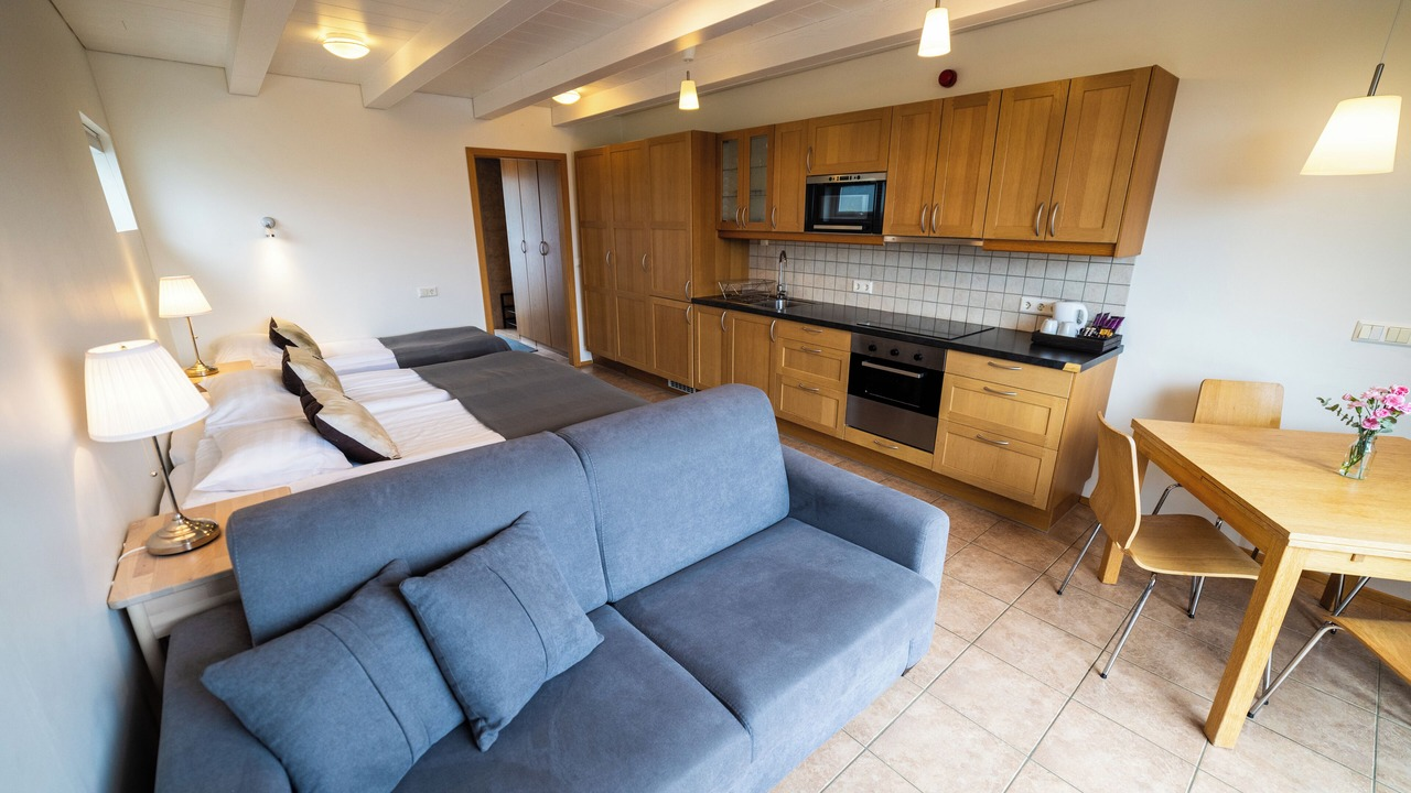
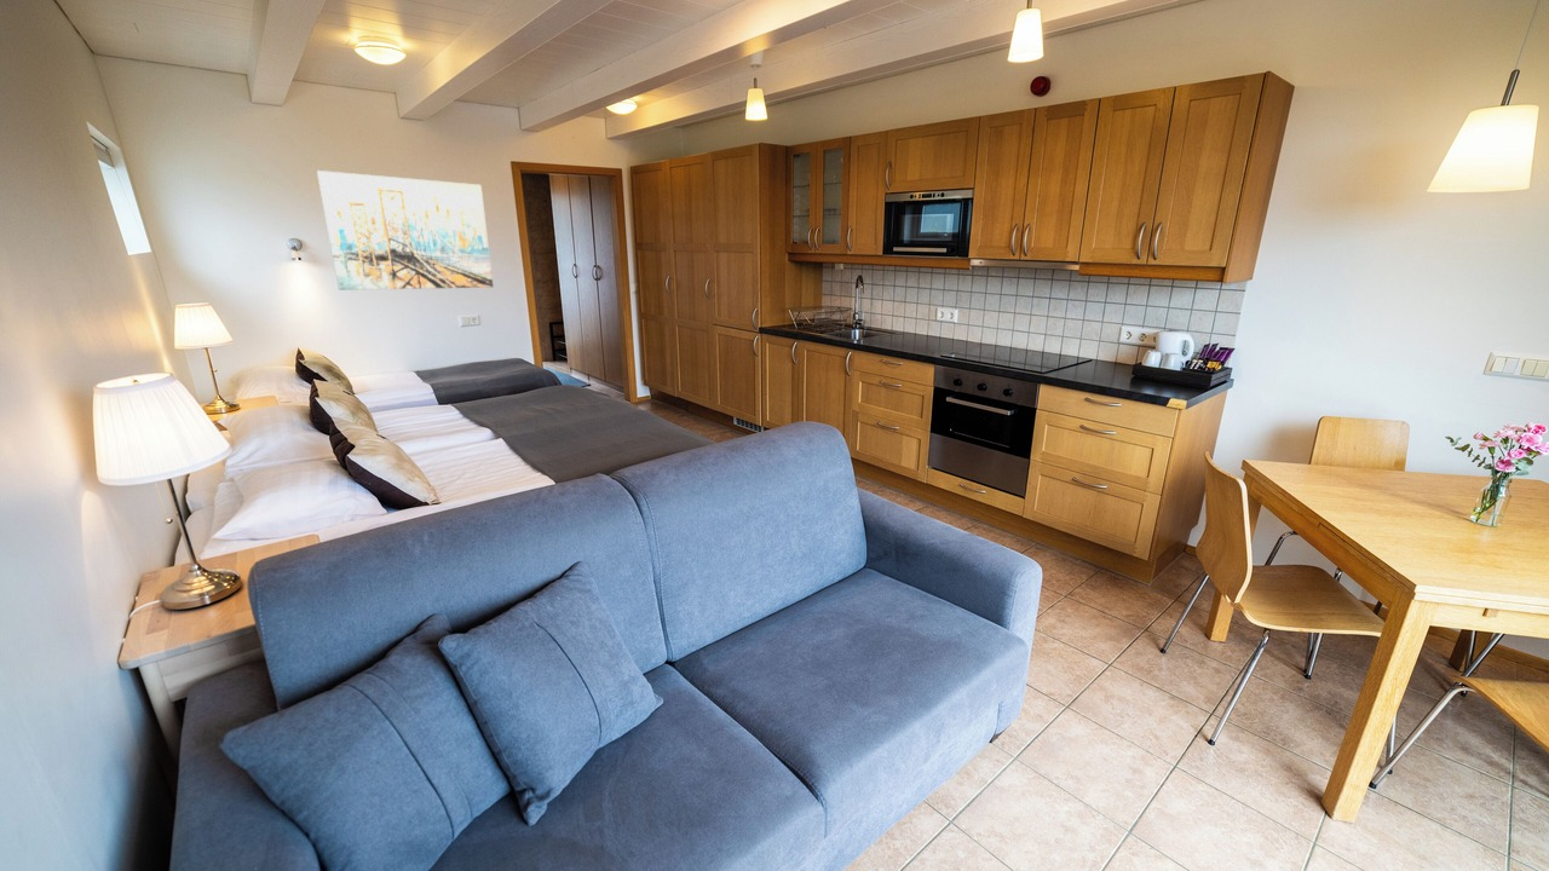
+ wall art [316,169,495,292]
